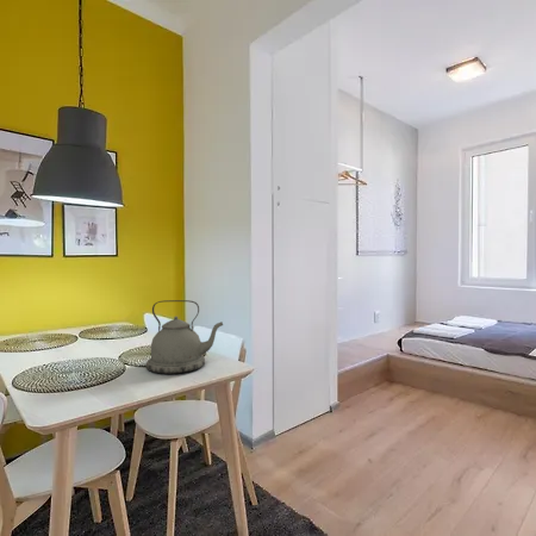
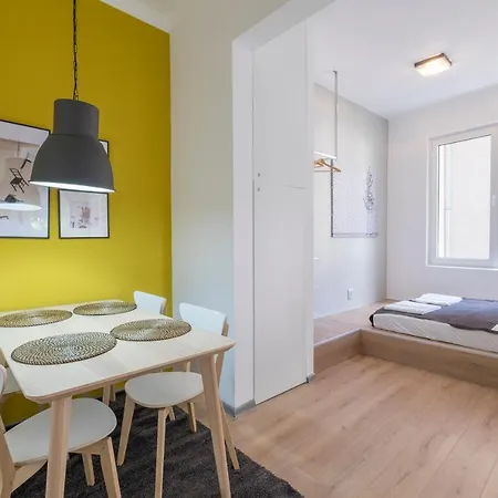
- kettle [145,299,224,375]
